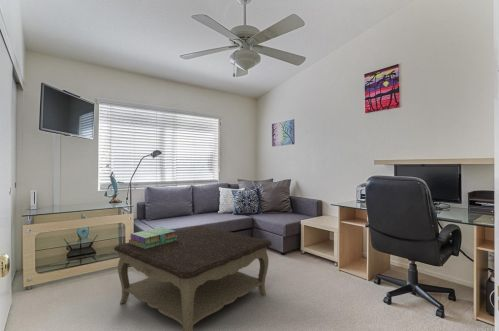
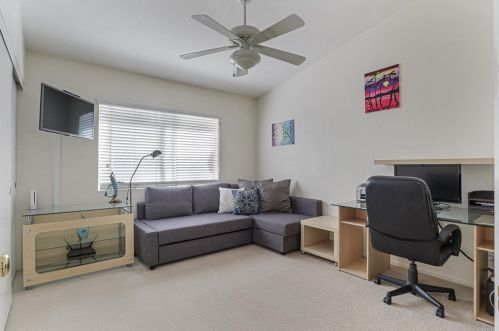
- coffee table [113,225,273,331]
- stack of books [128,227,178,249]
